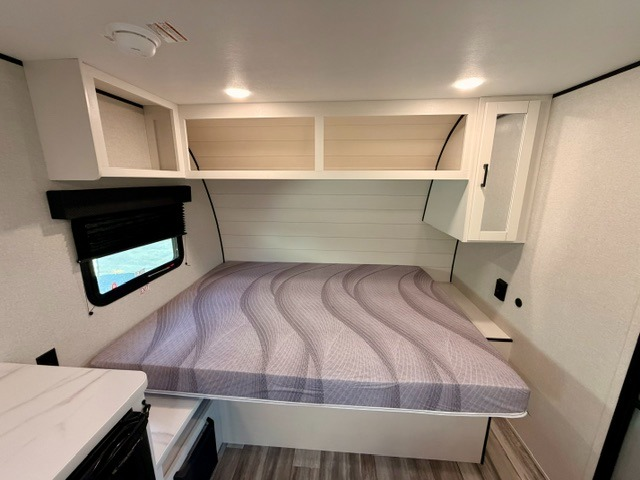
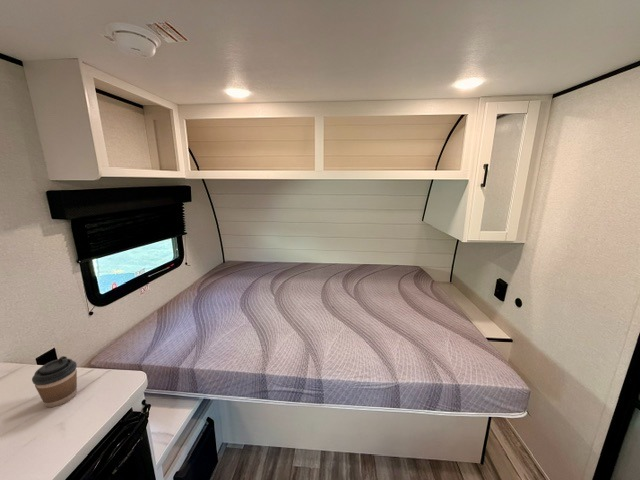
+ coffee cup [31,355,78,408]
